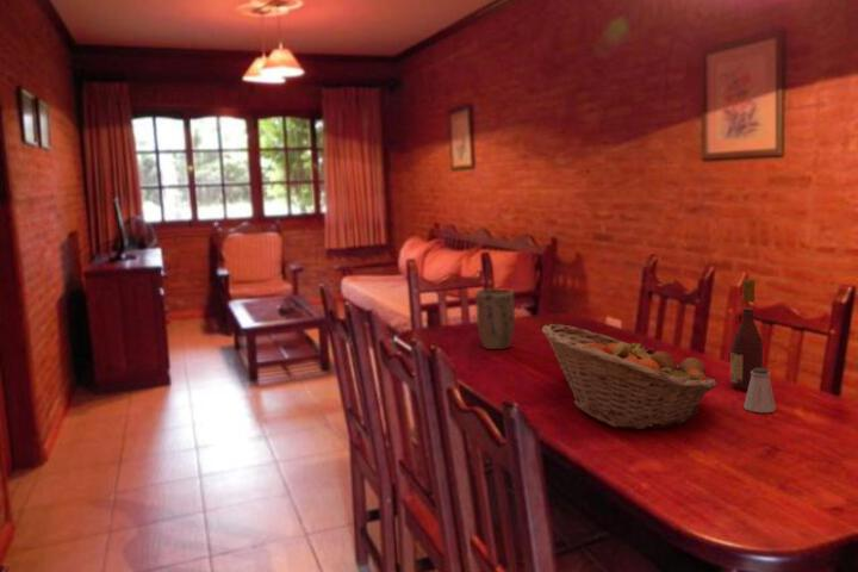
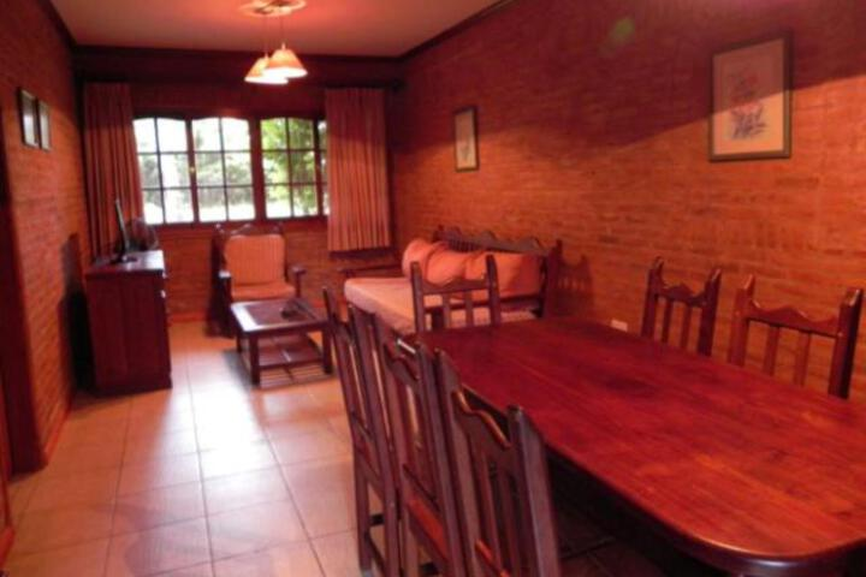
- saltshaker [742,367,777,414]
- wine bottle [729,278,764,390]
- fruit basket [541,323,719,431]
- plant pot [474,287,516,350]
